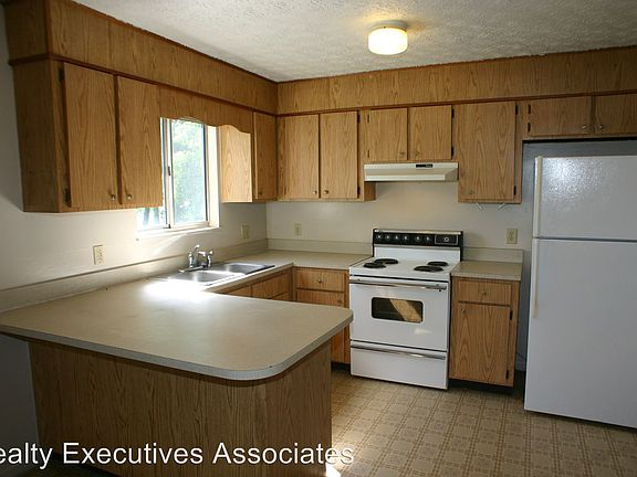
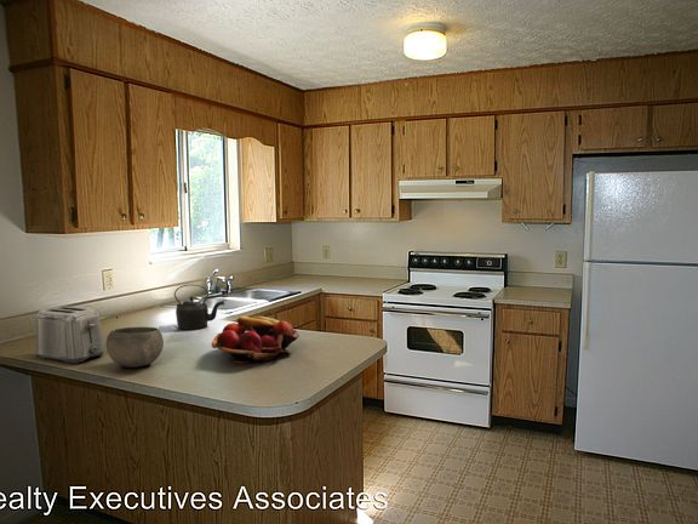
+ fruit basket [211,315,301,365]
+ bowl [105,326,165,369]
+ toaster [35,306,105,365]
+ kettle [173,283,225,331]
